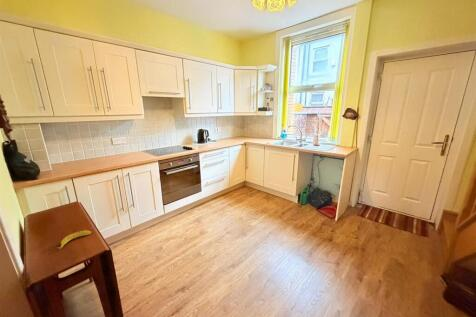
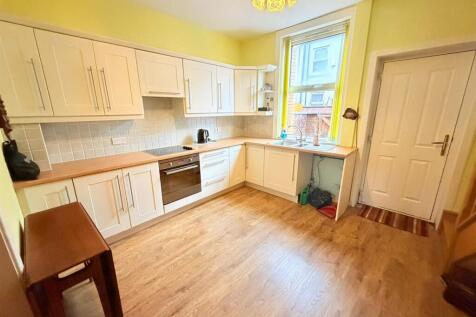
- banana [56,229,93,250]
